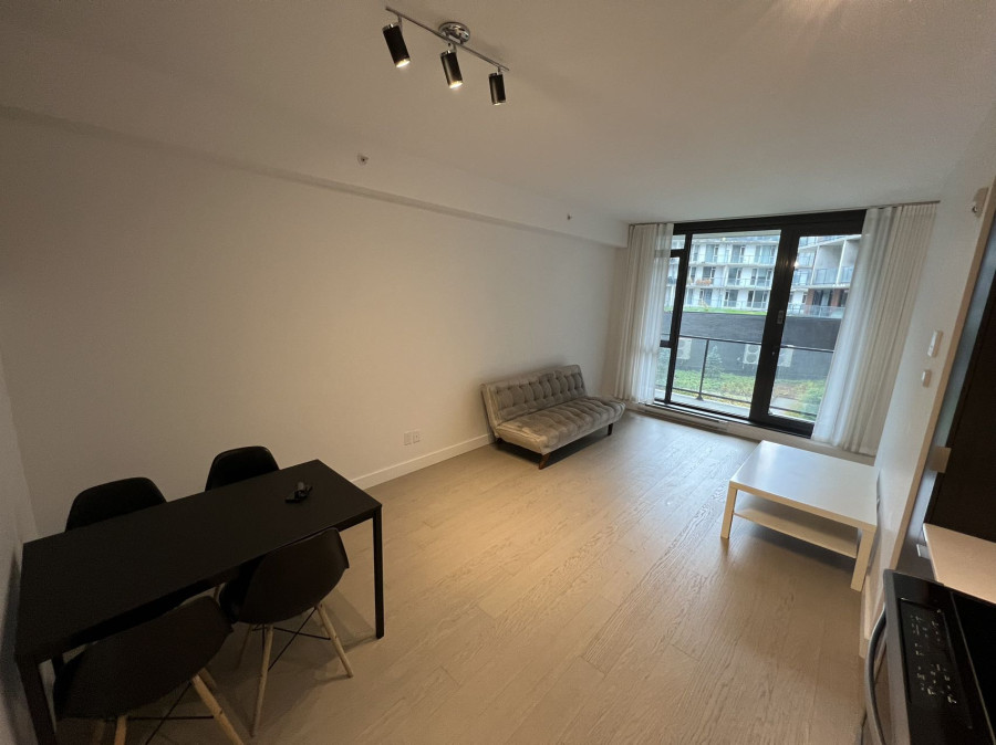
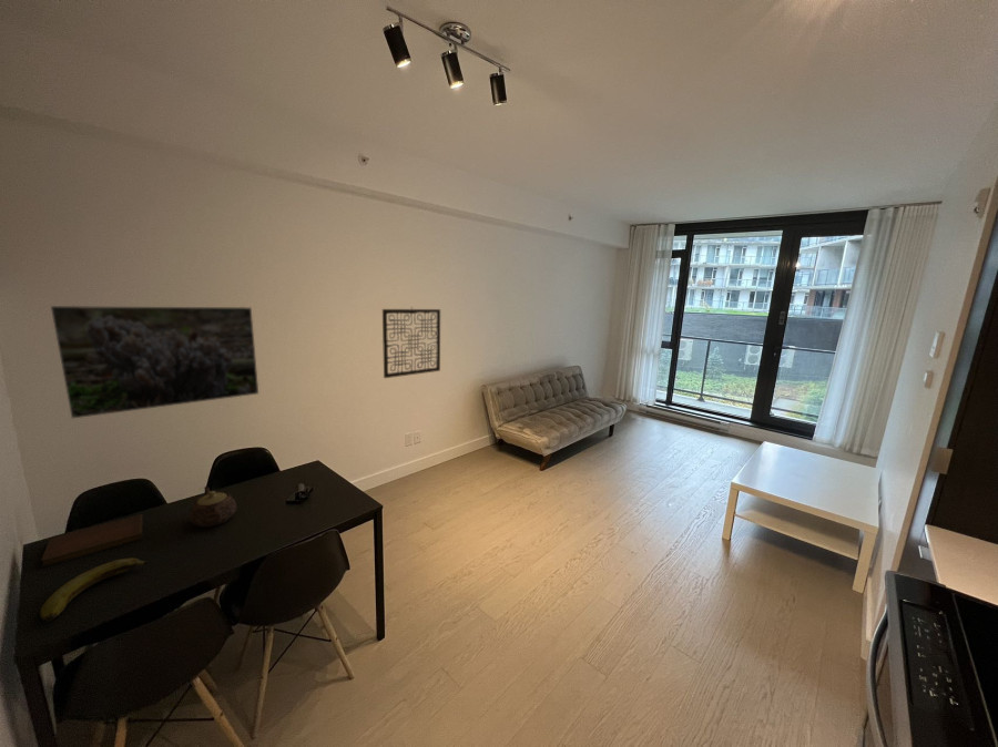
+ teapot [189,485,237,529]
+ wall art [381,306,441,379]
+ notebook [40,513,144,567]
+ banana [39,556,149,623]
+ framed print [50,305,259,419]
